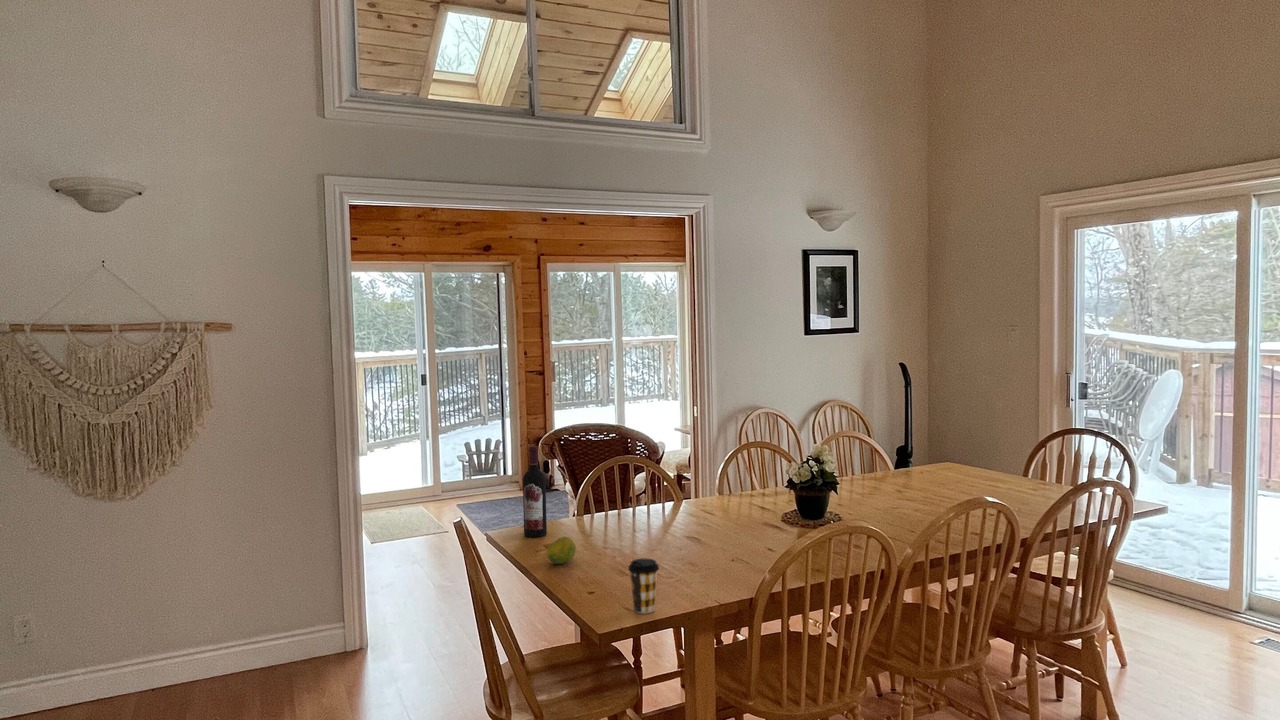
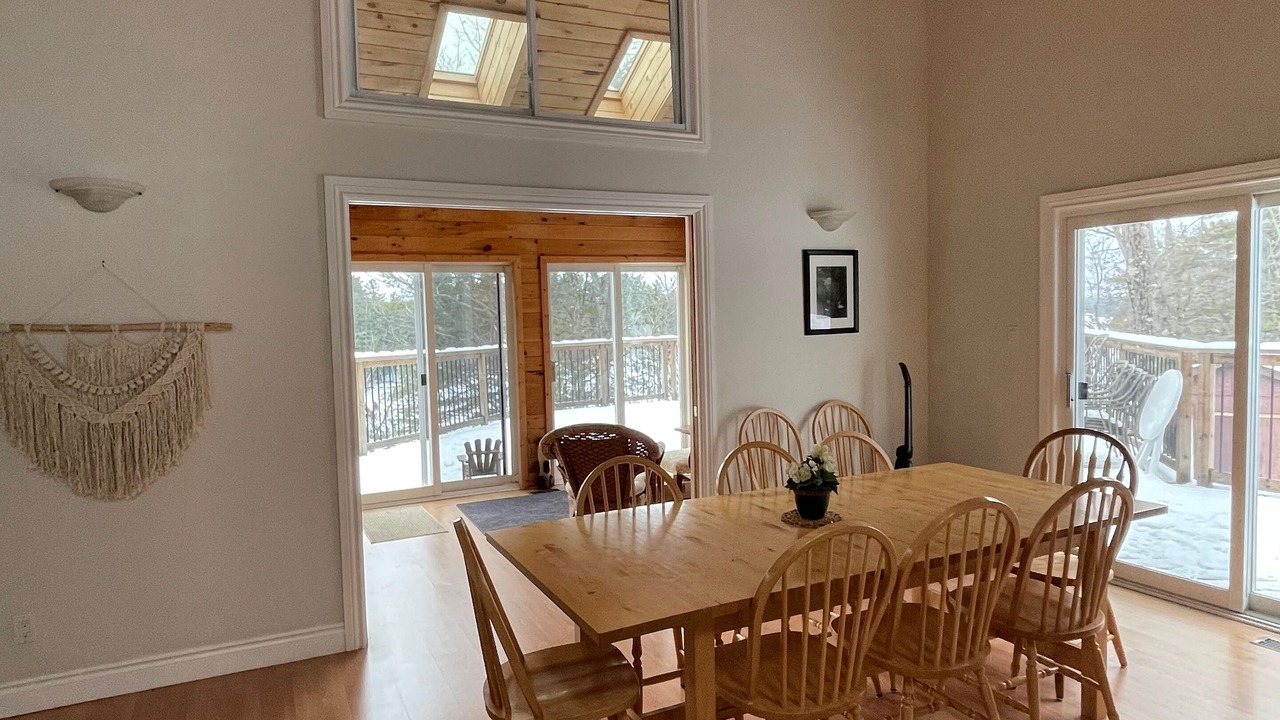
- wine bottle [522,445,548,538]
- fruit [545,536,577,565]
- coffee cup [627,558,660,614]
